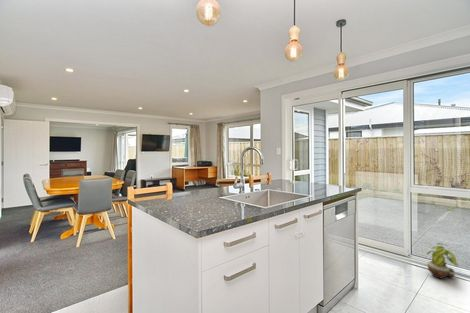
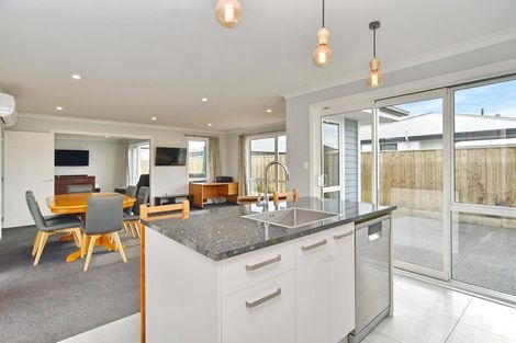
- potted plant [426,242,459,279]
